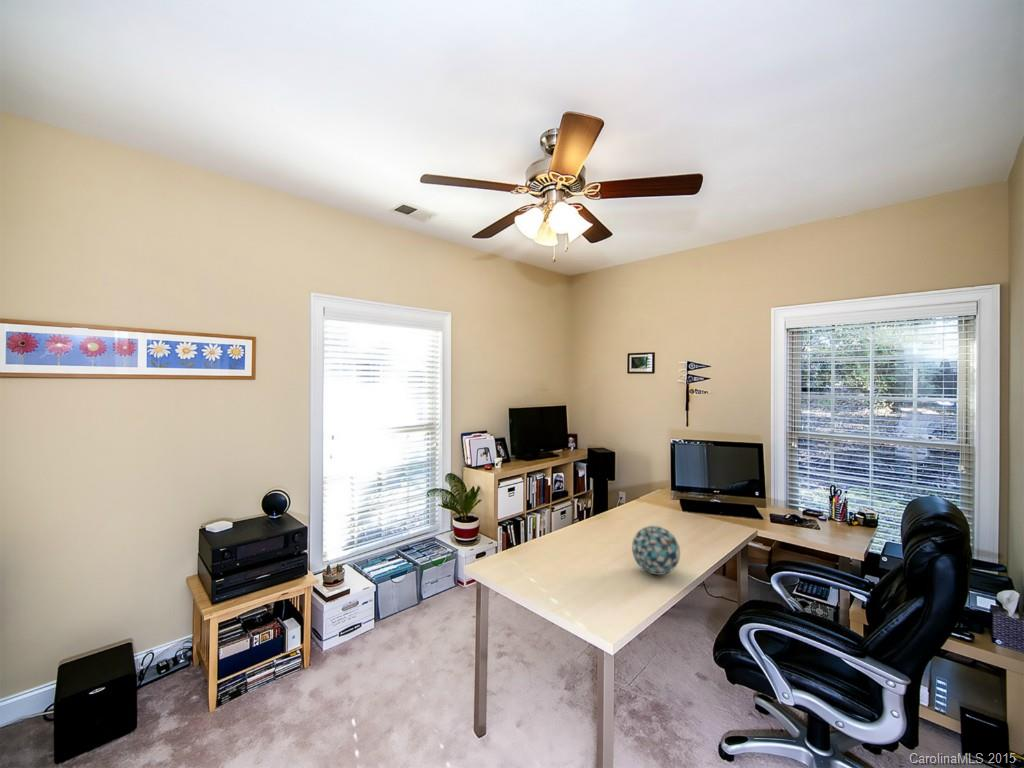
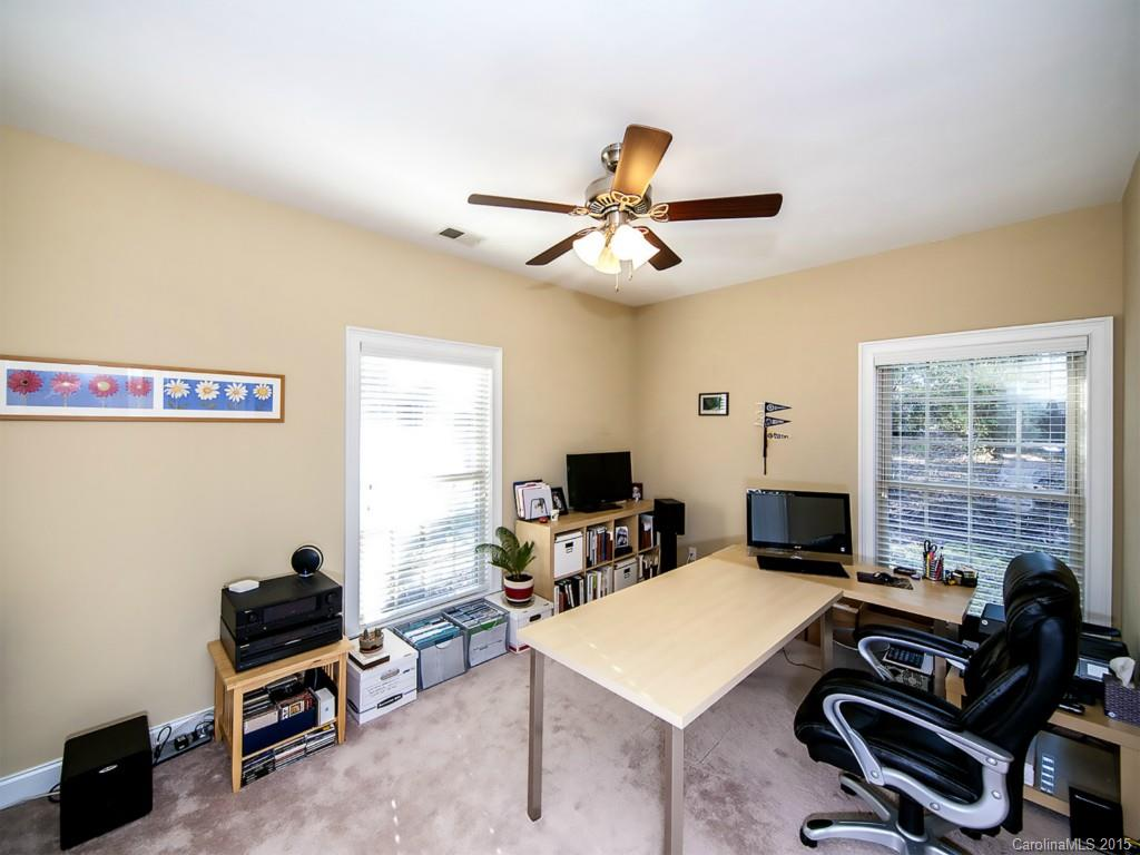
- decorative ball [631,525,681,576]
